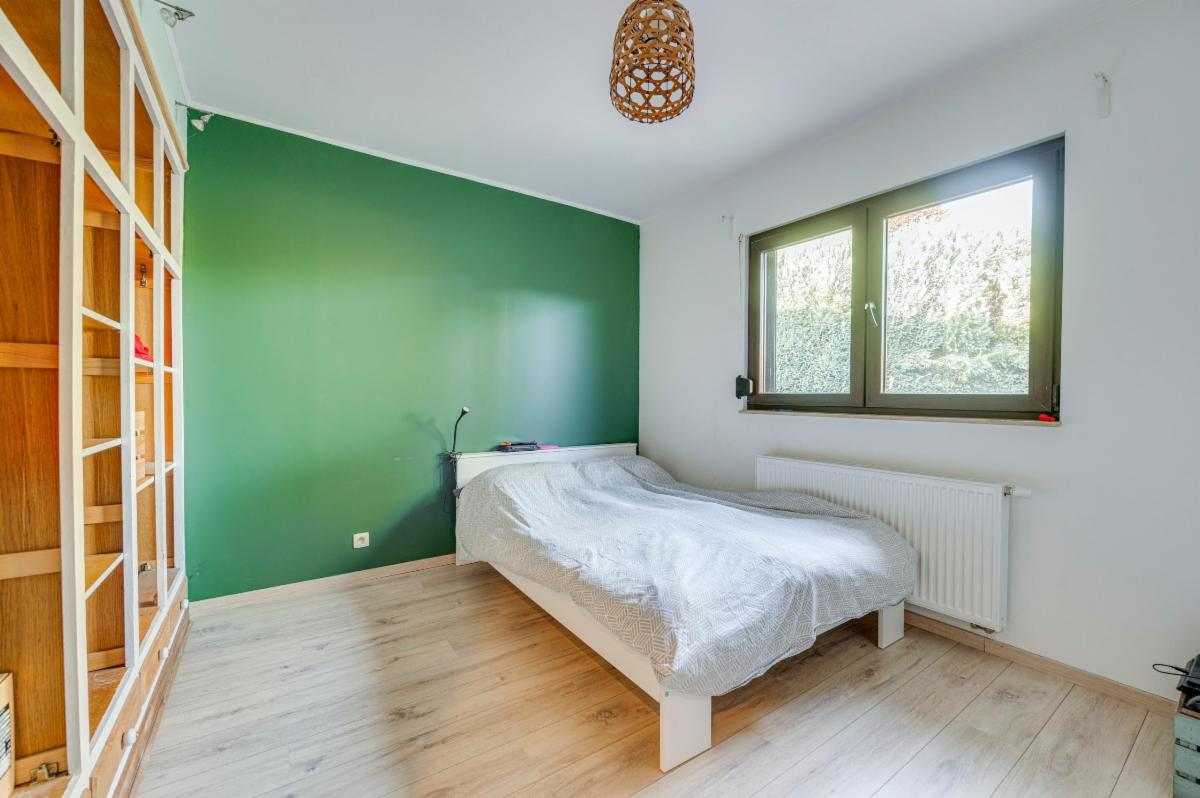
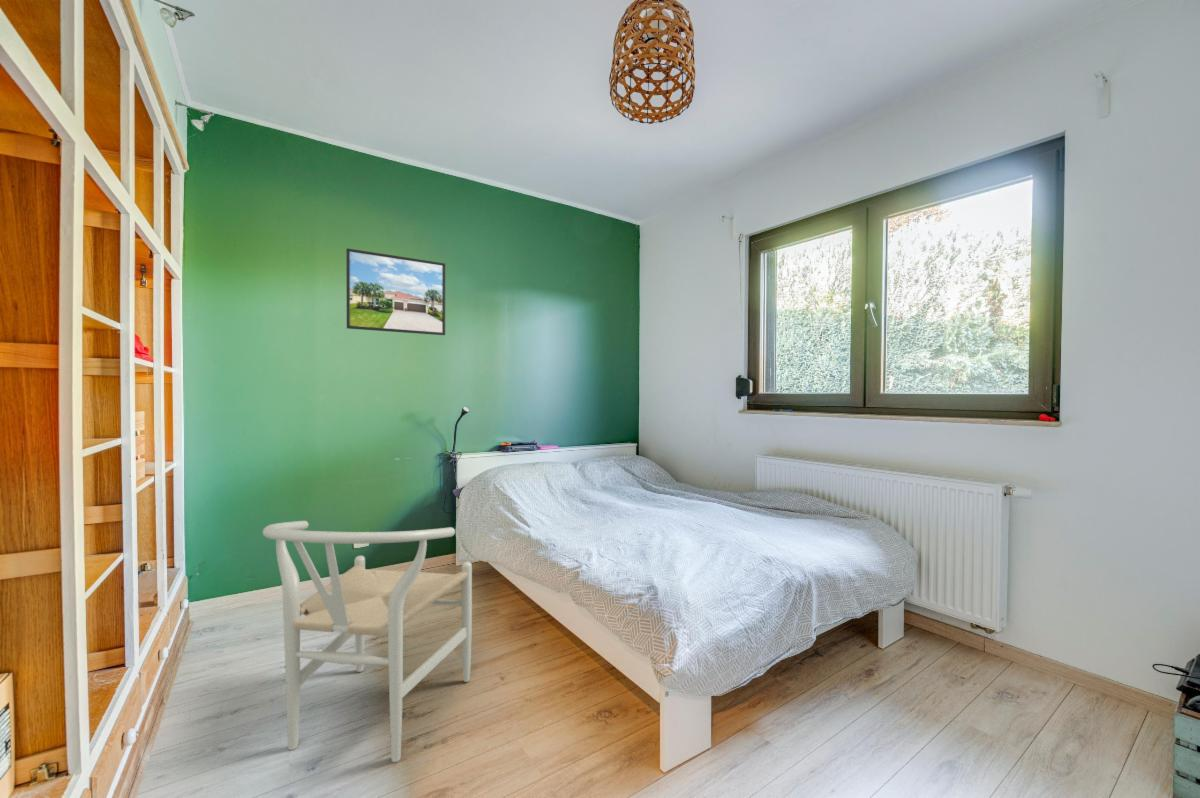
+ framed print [345,247,446,336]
+ chair [262,520,473,763]
